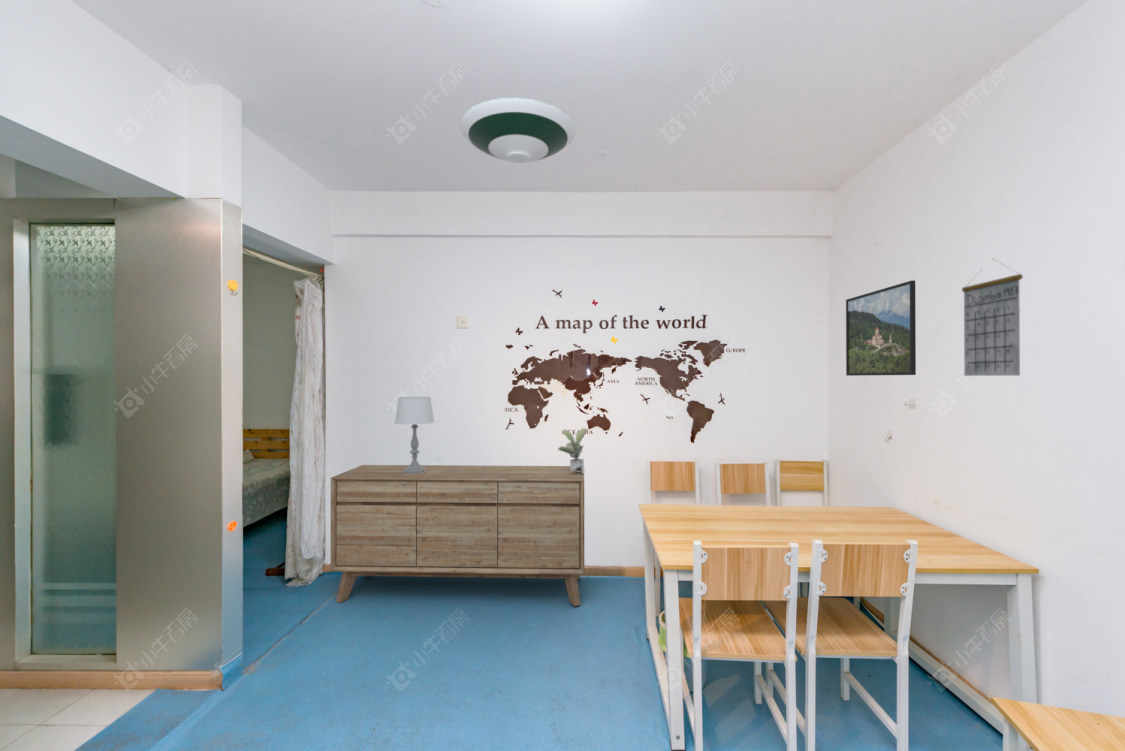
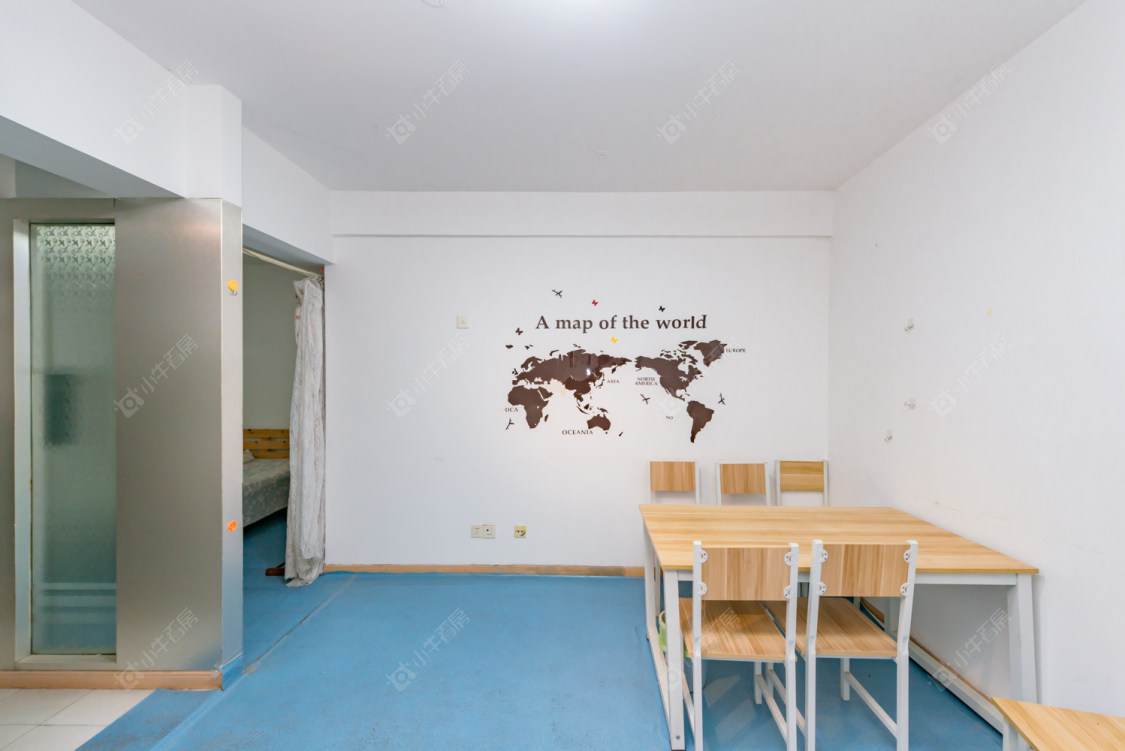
- calendar [961,258,1024,377]
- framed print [845,279,917,377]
- potted plant [557,427,589,474]
- sideboard [330,464,585,607]
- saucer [458,96,577,164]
- table lamp [394,396,435,474]
